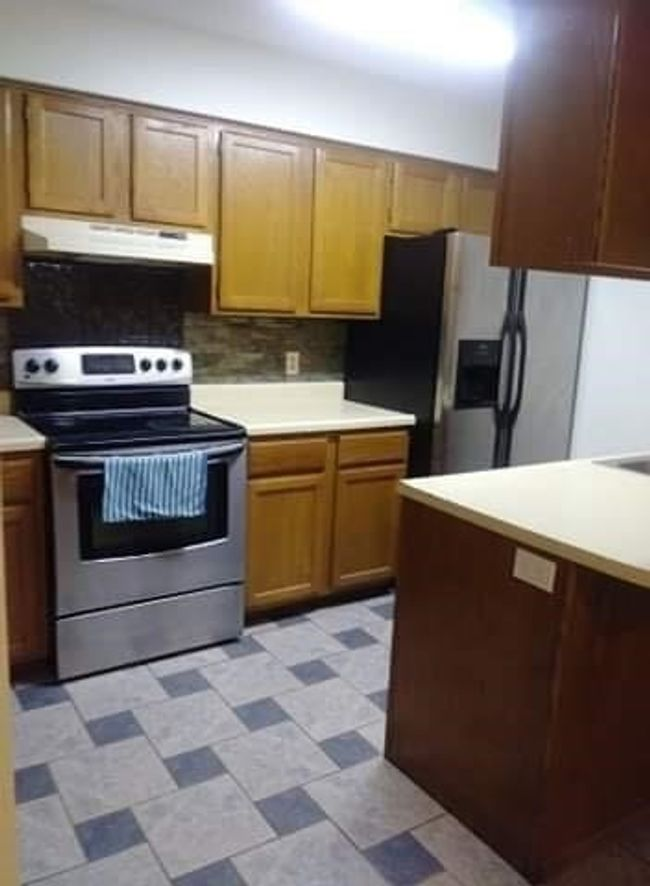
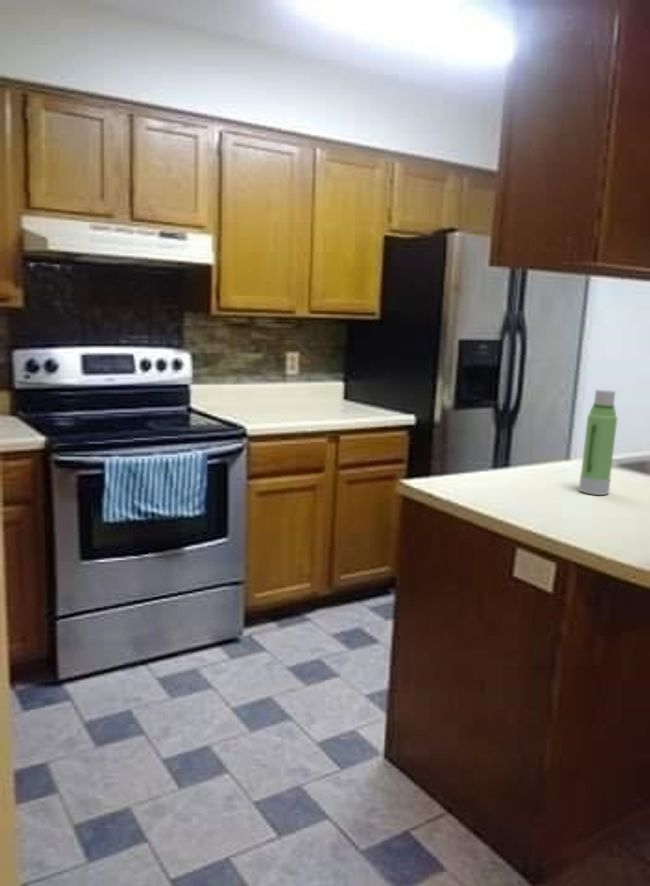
+ water bottle [578,389,618,496]
